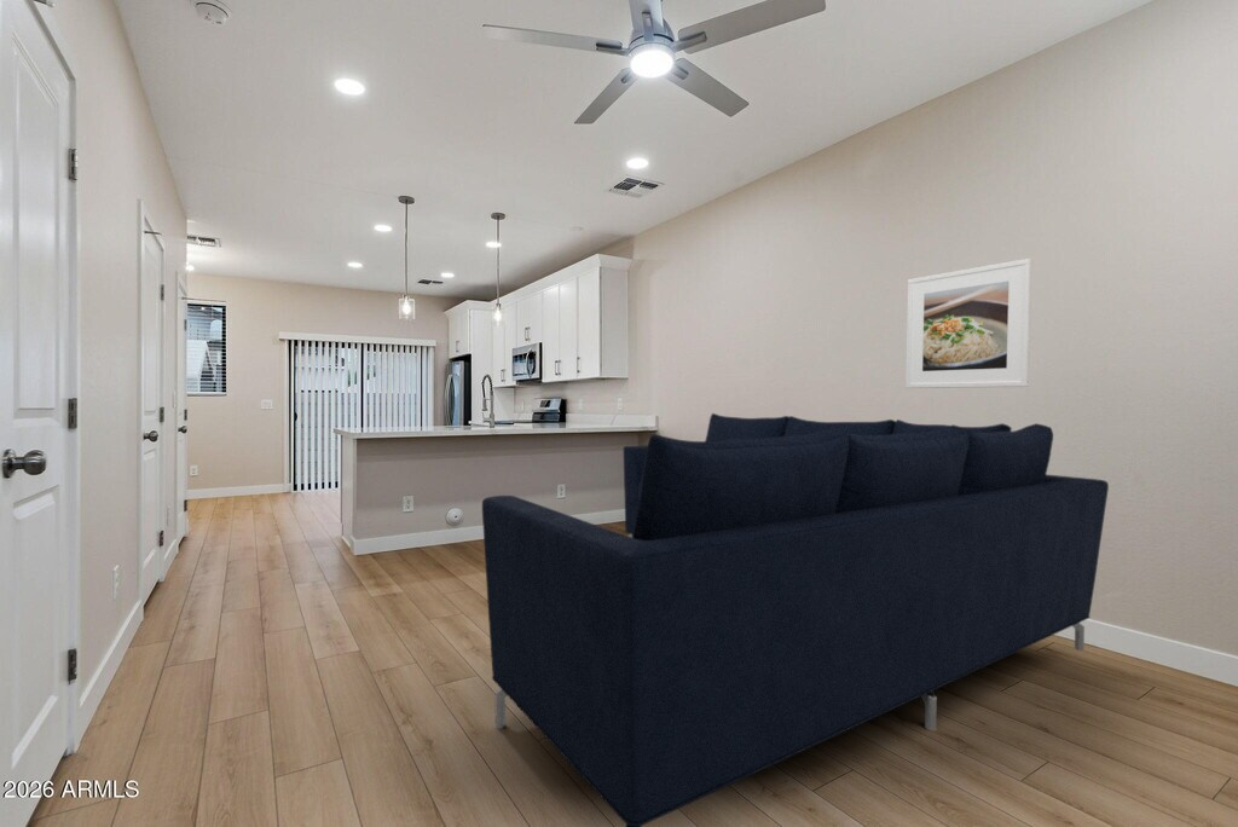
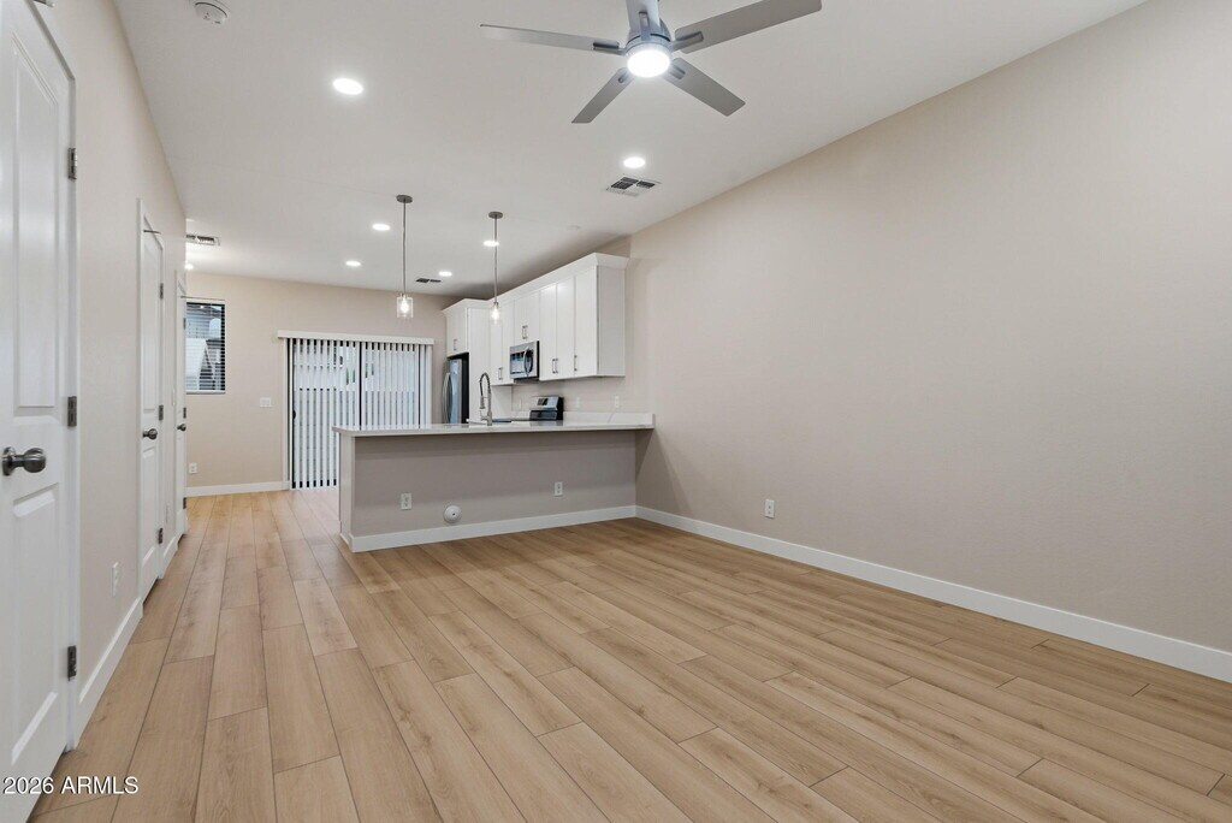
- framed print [904,258,1034,389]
- sofa [481,412,1110,827]
